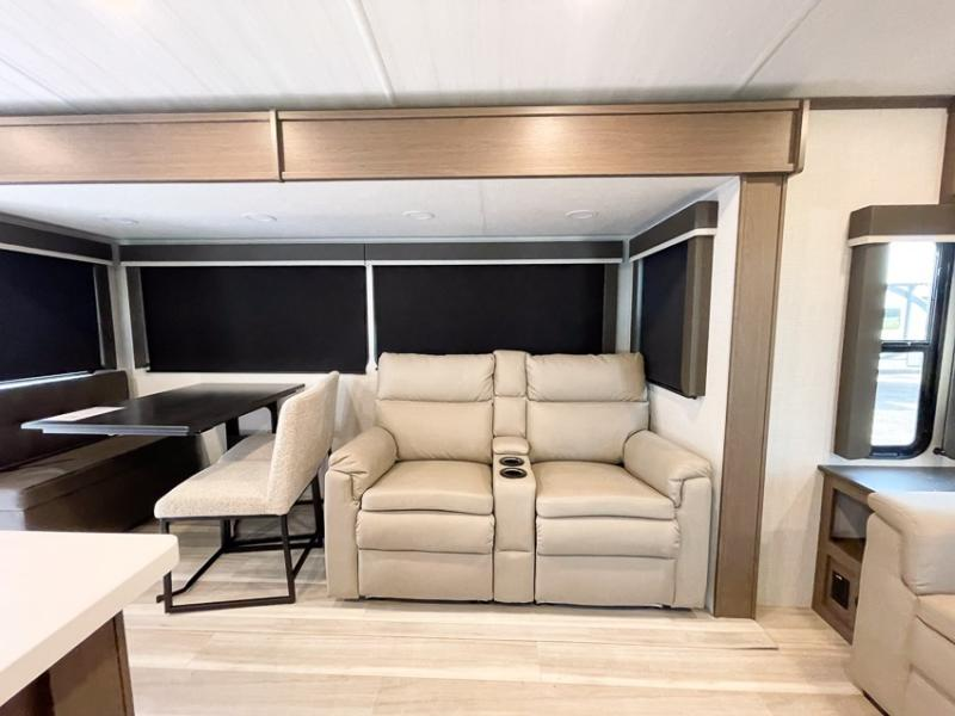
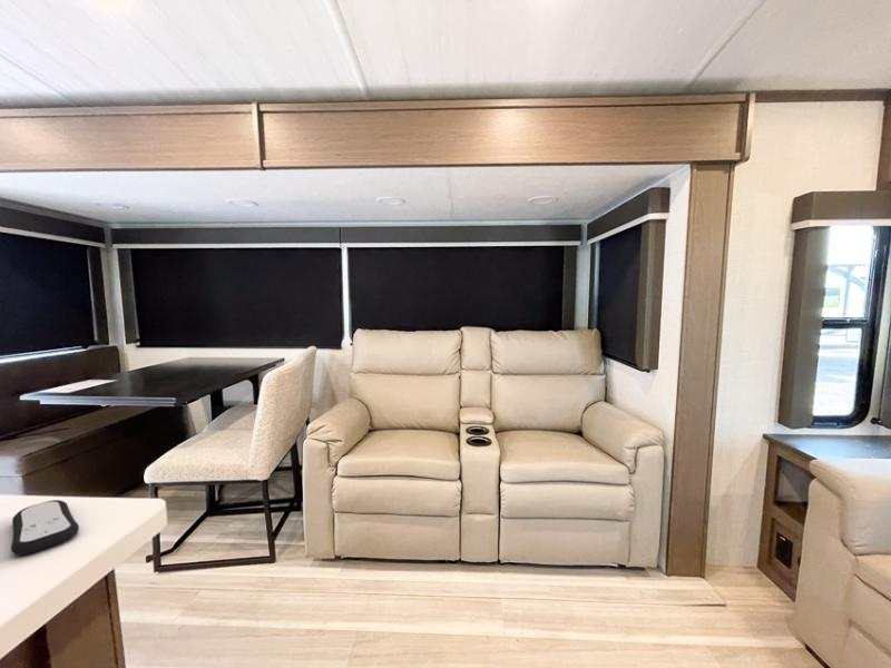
+ remote control [10,499,80,556]
